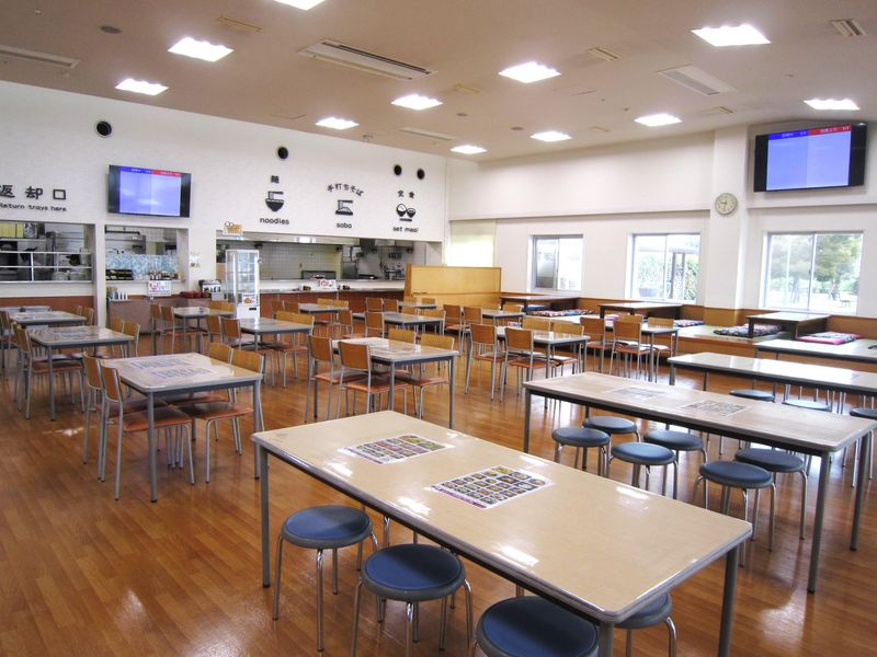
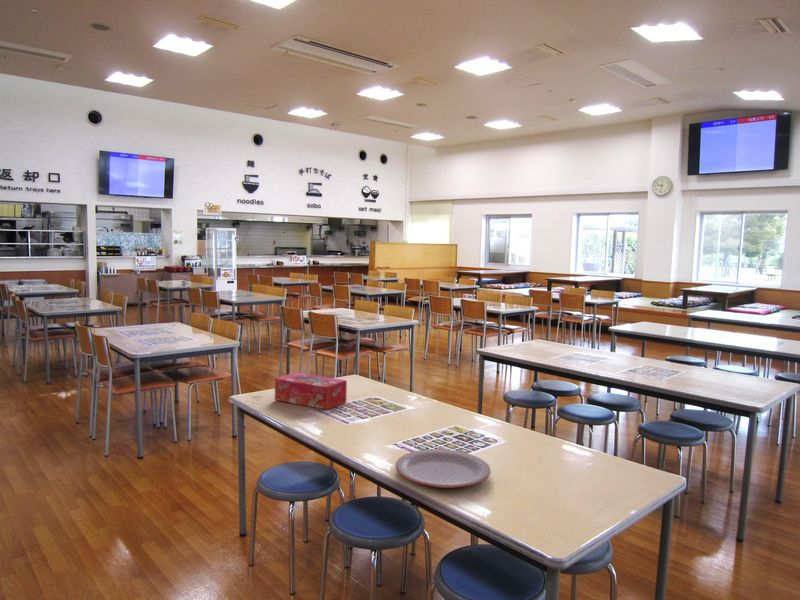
+ tissue box [274,371,348,411]
+ plate [394,448,492,489]
